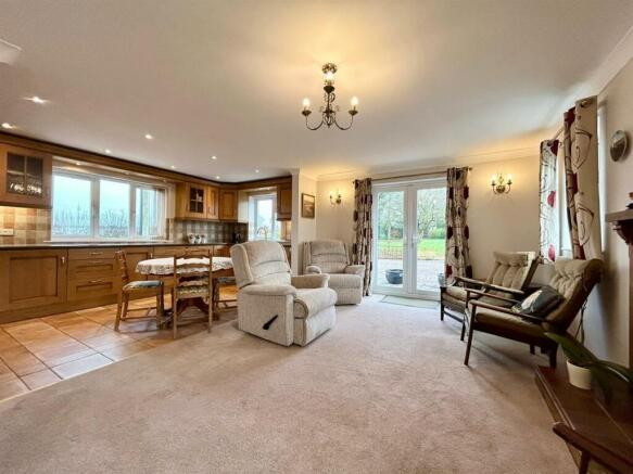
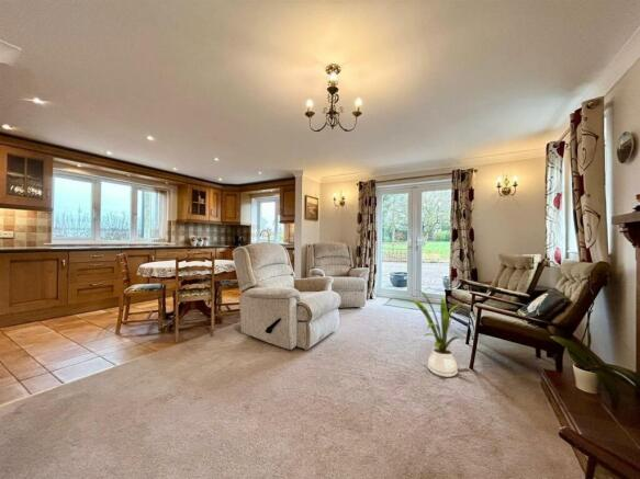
+ house plant [412,288,464,378]
